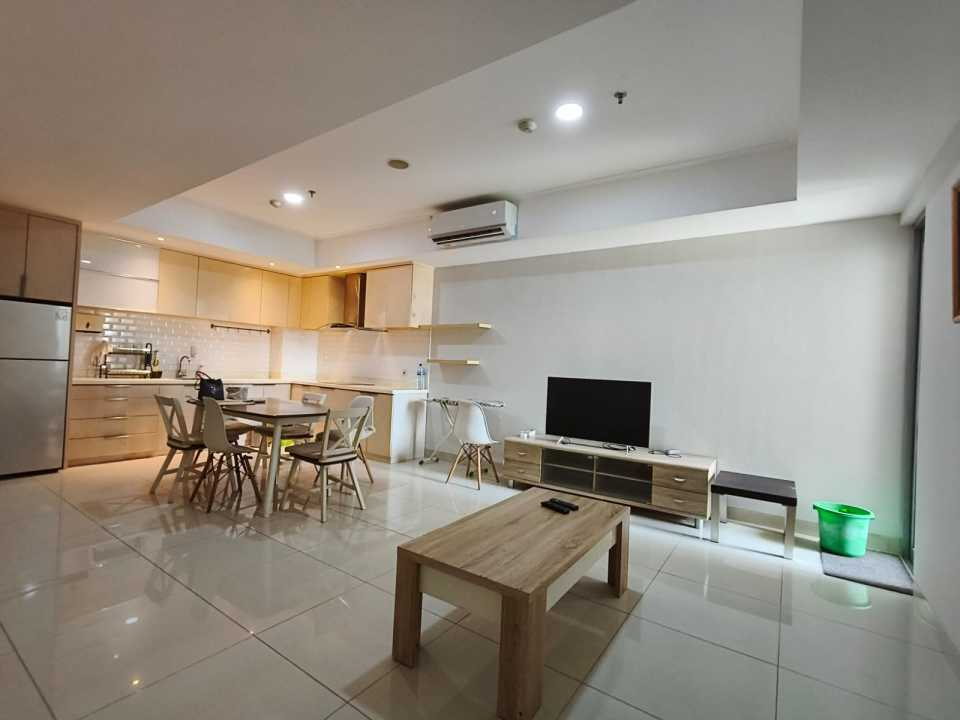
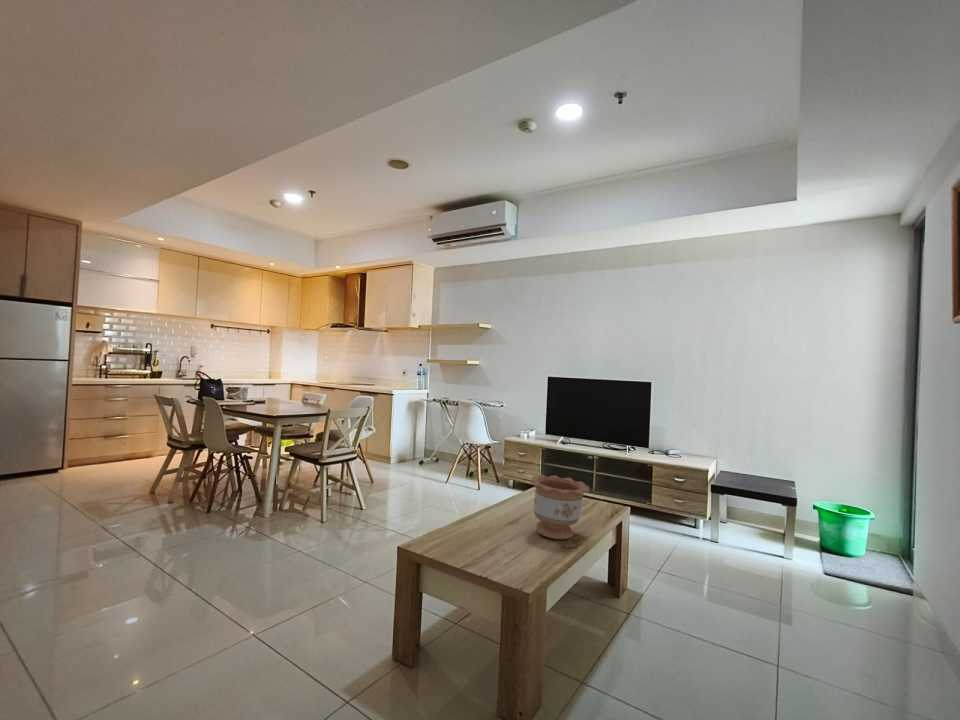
+ flower pot [530,474,590,540]
